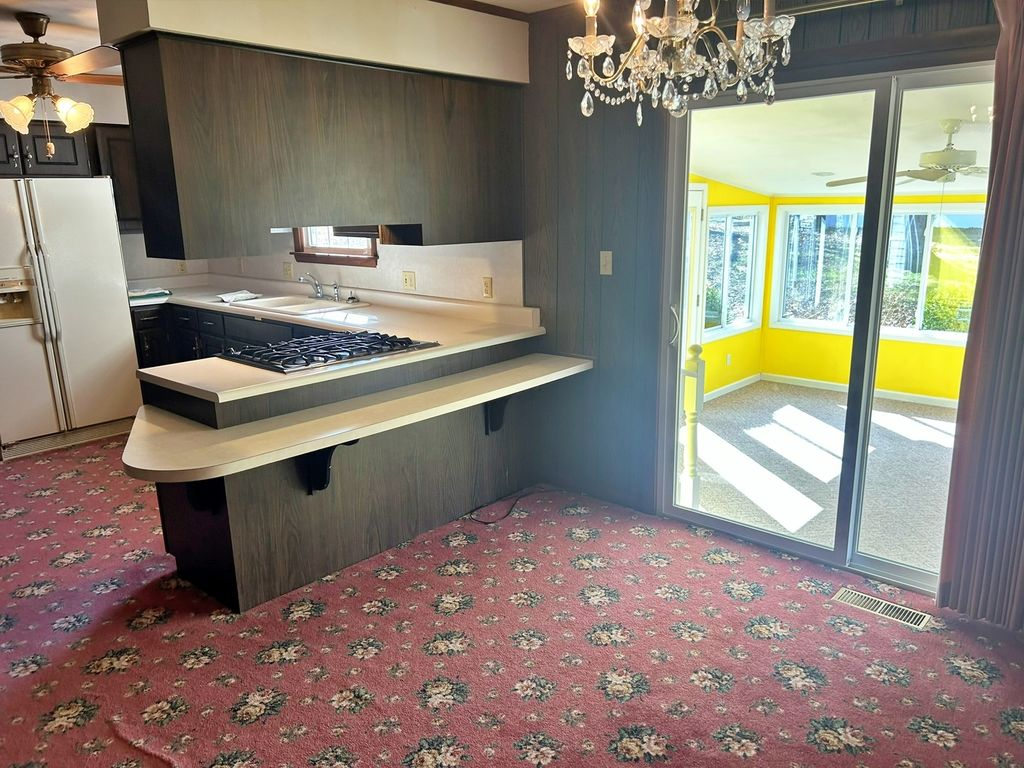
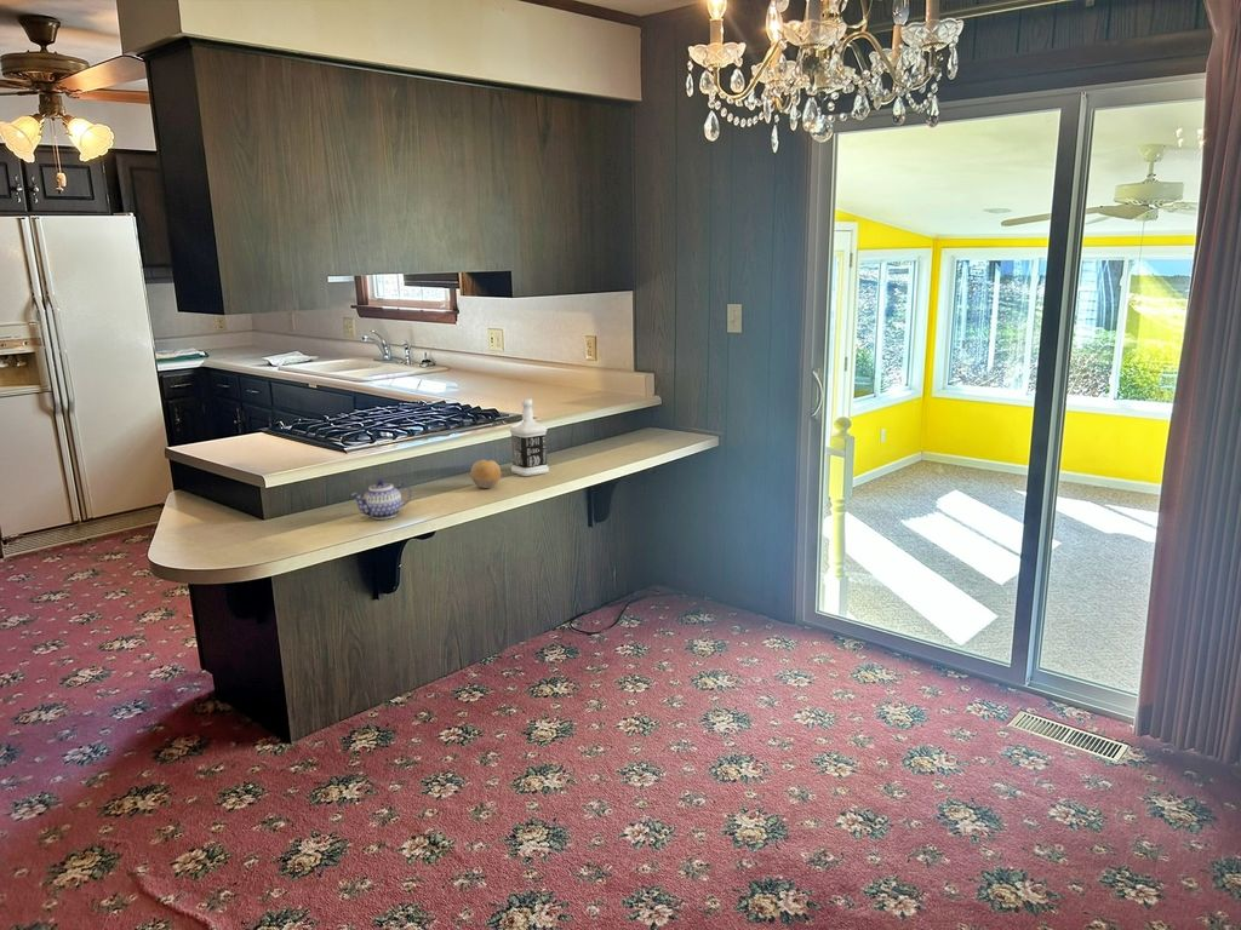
+ bottle [509,397,550,477]
+ teapot [350,478,412,521]
+ fruit [469,459,502,489]
